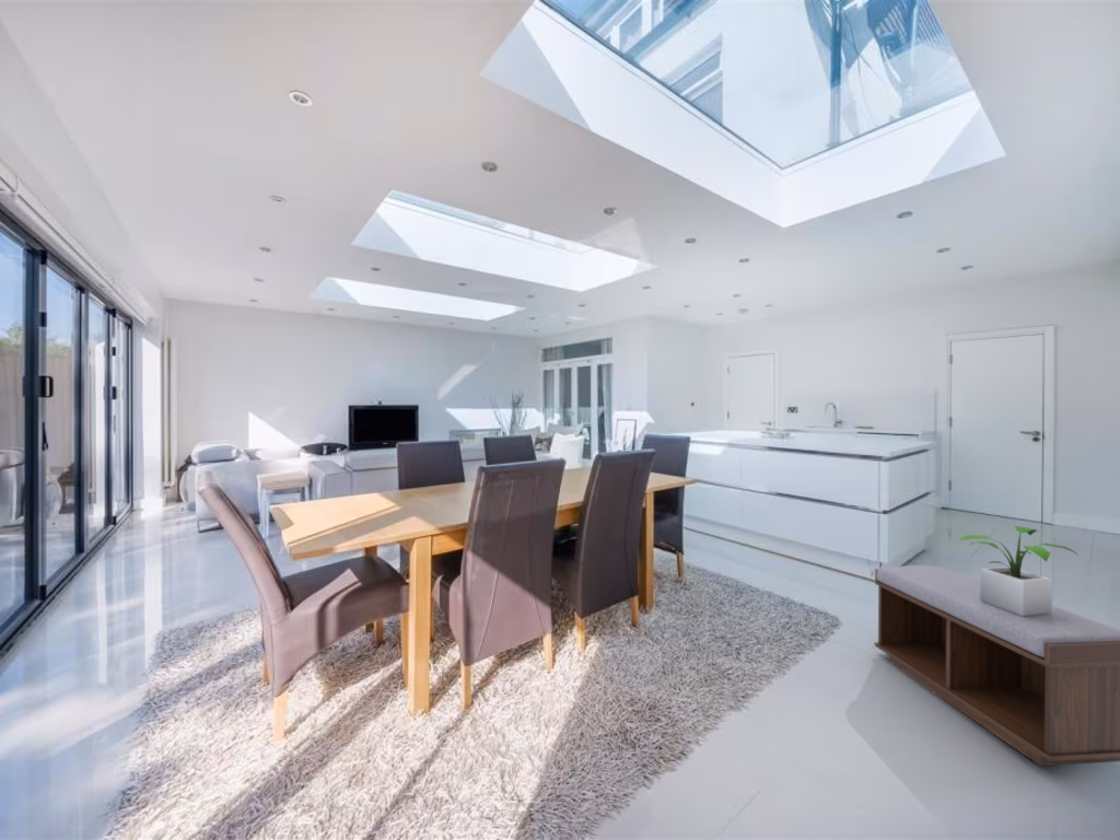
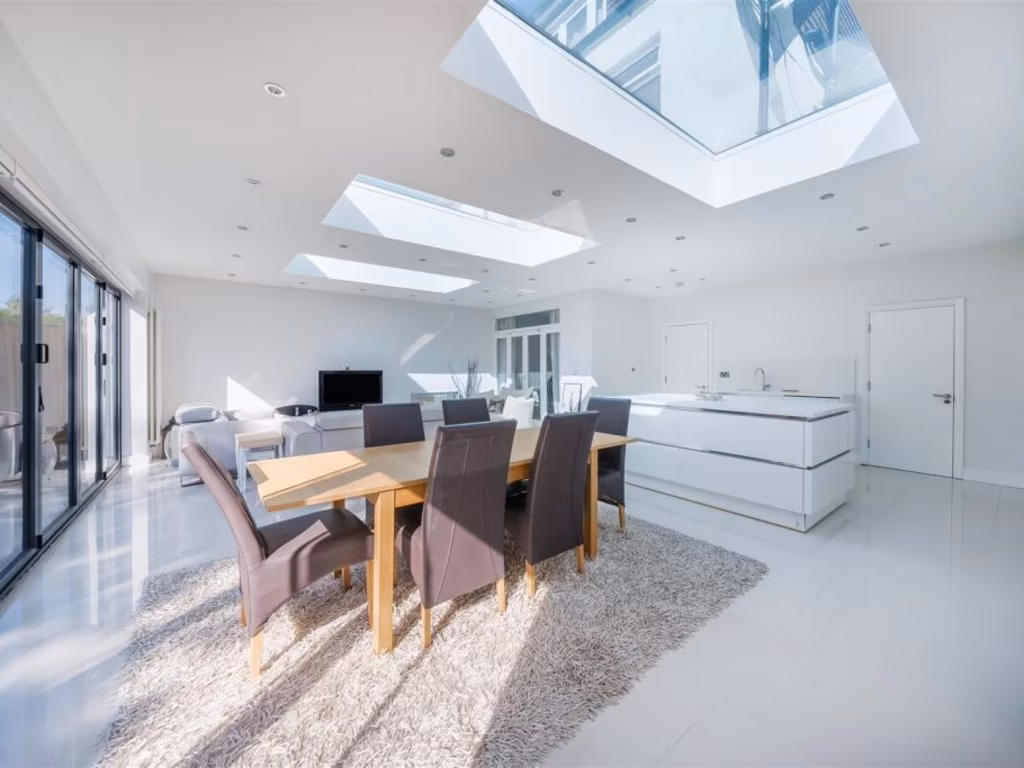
- bench [874,564,1120,767]
- potted plant [957,525,1078,616]
